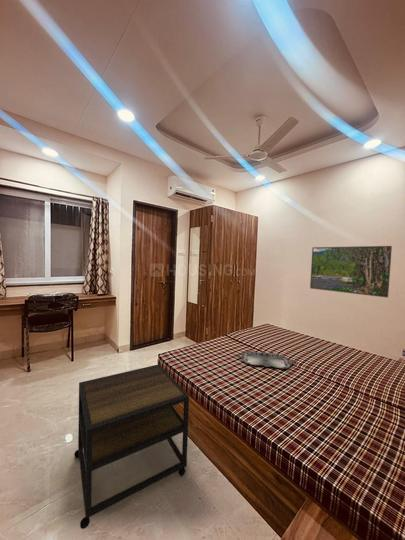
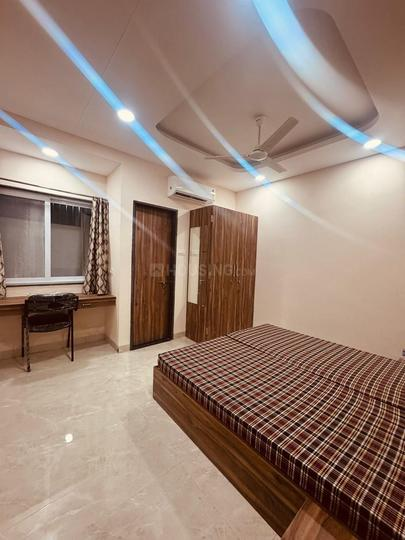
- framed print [309,245,393,299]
- serving tray [237,350,296,370]
- side table [73,363,190,530]
